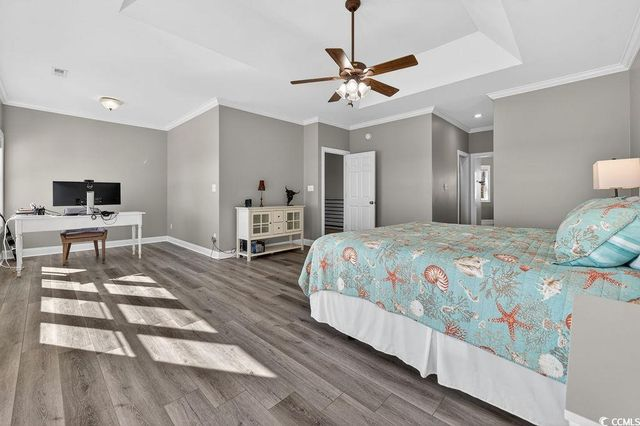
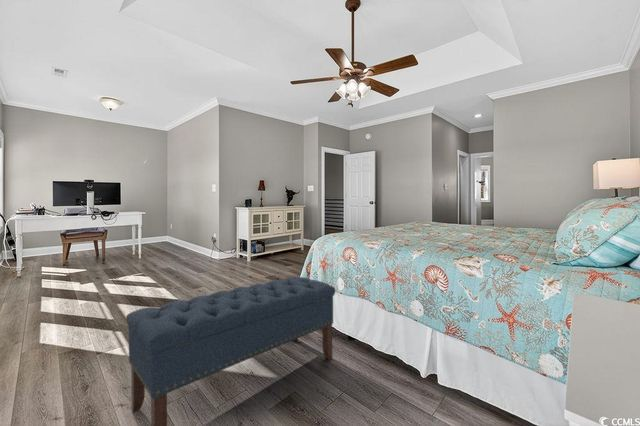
+ bench [125,275,336,426]
